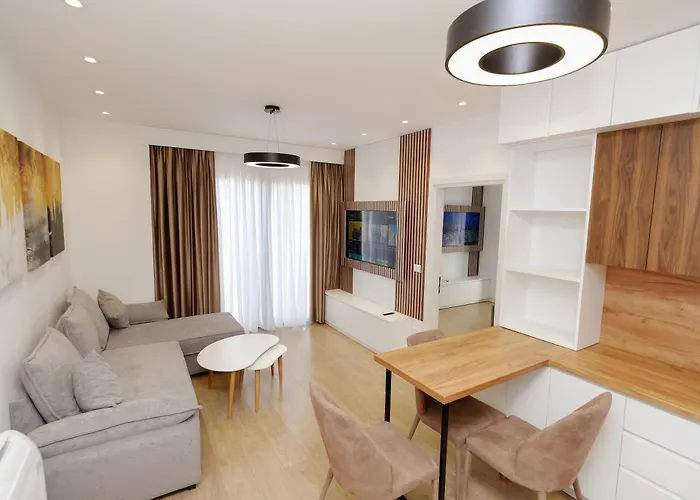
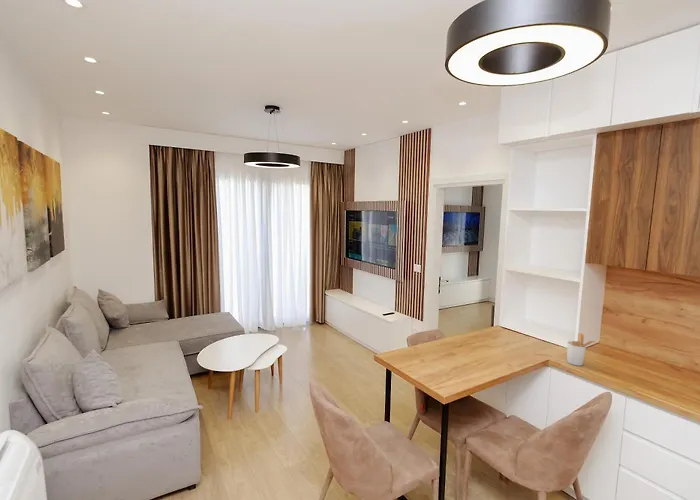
+ utensil holder [566,332,595,367]
